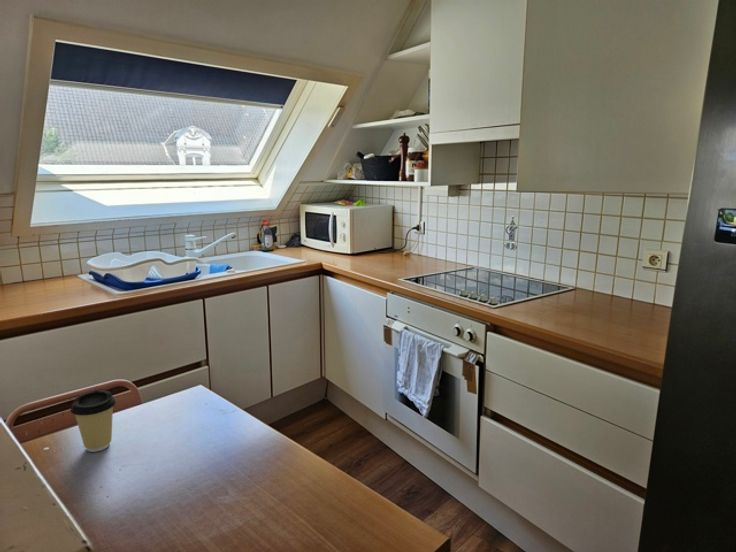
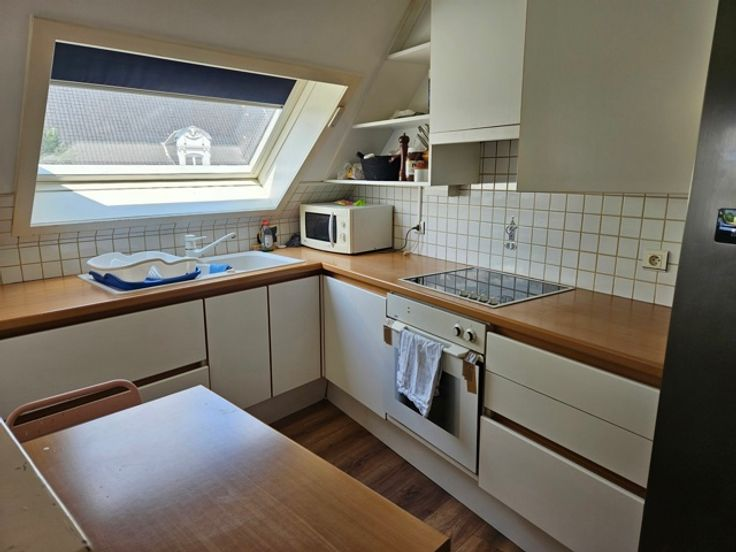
- coffee cup [69,389,117,453]
